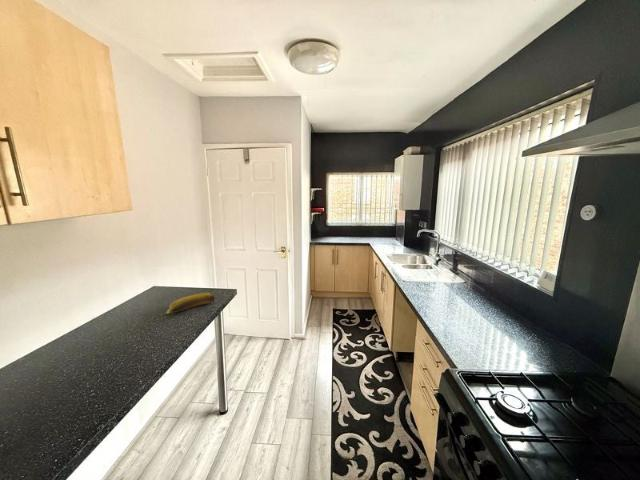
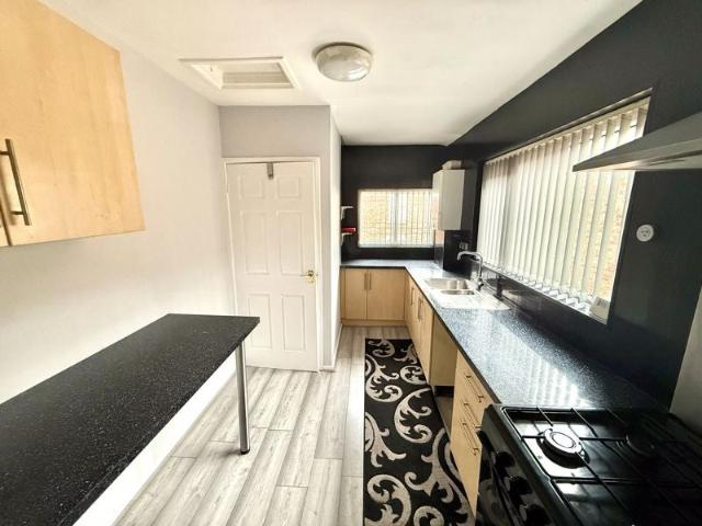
- banana [165,292,215,315]
